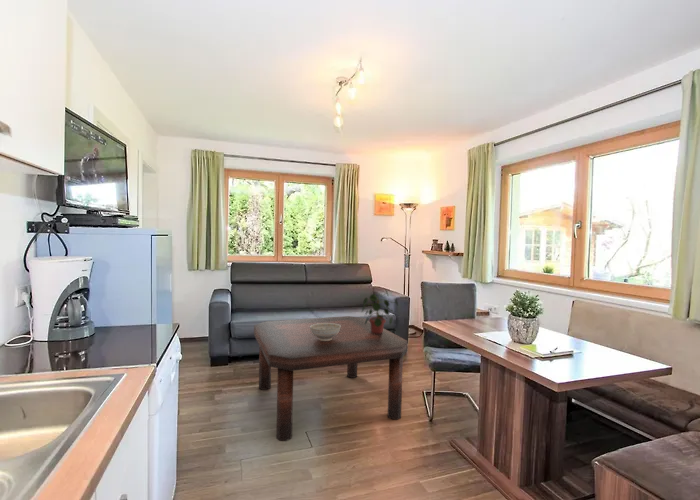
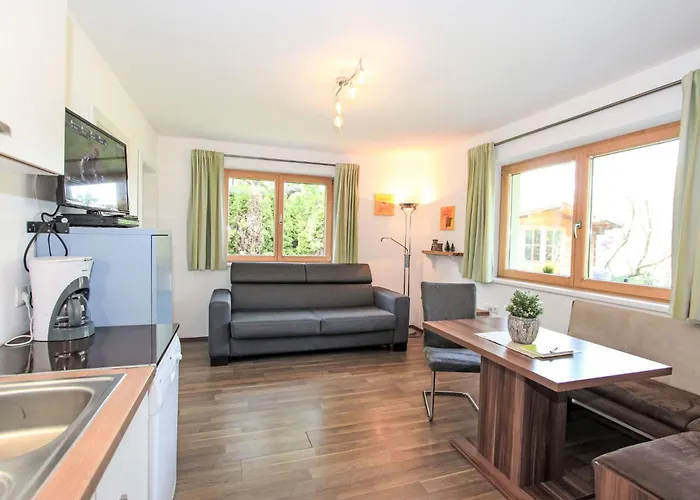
- potted plant [361,288,399,333]
- decorative bowl [310,323,341,341]
- coffee table [253,315,409,442]
